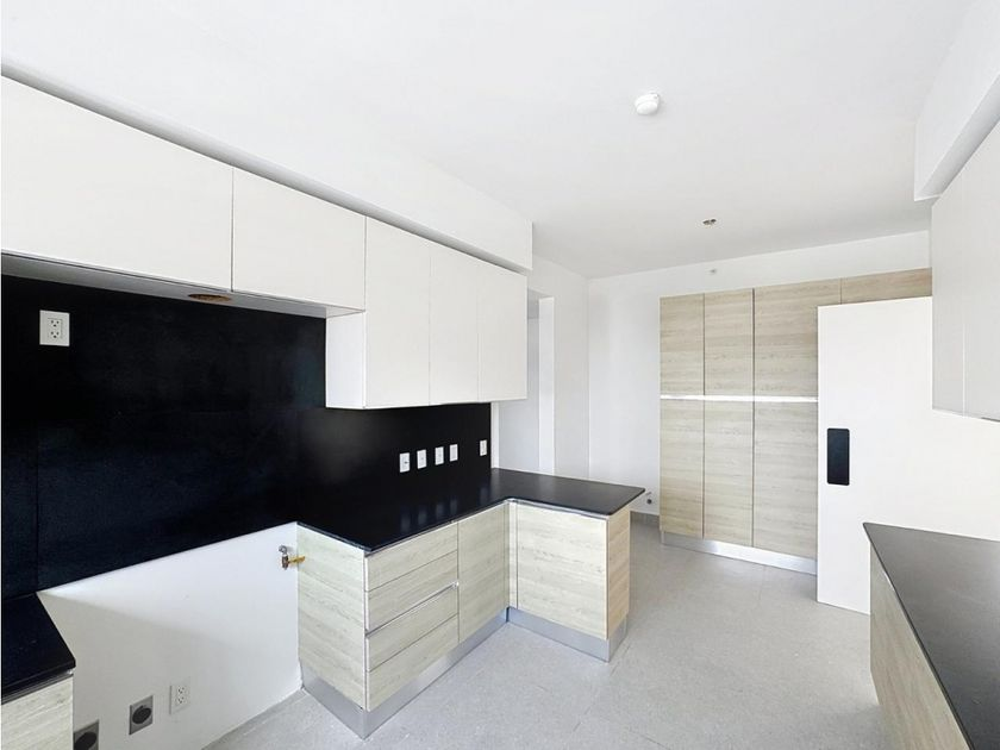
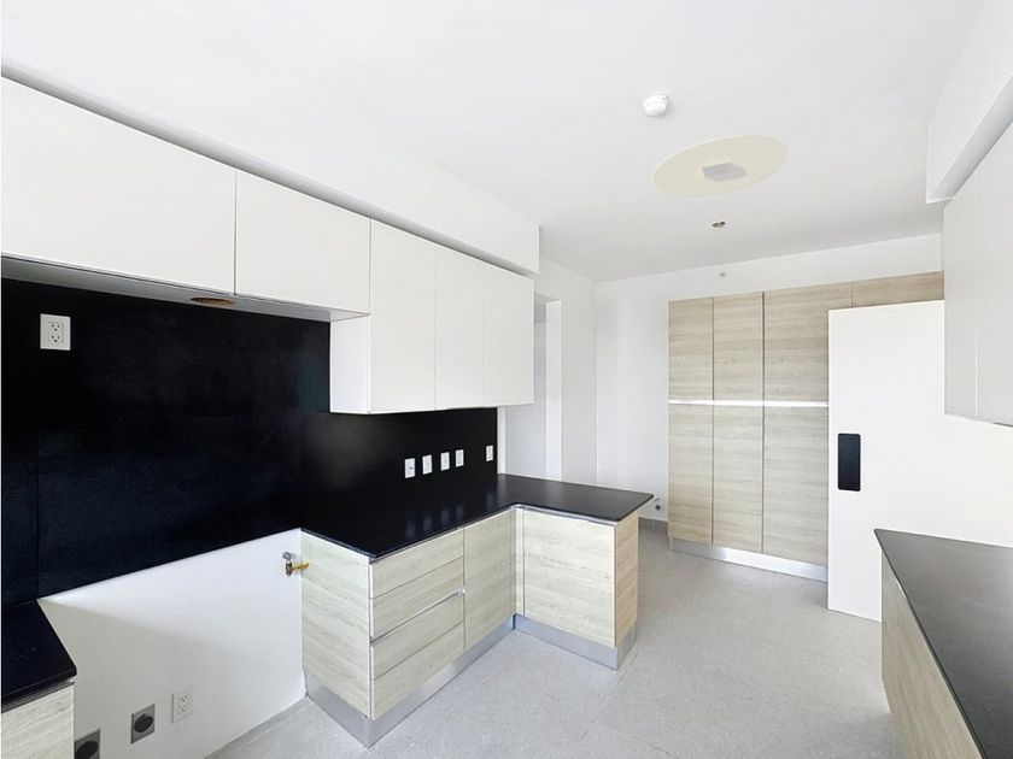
+ ceiling light [650,134,790,198]
